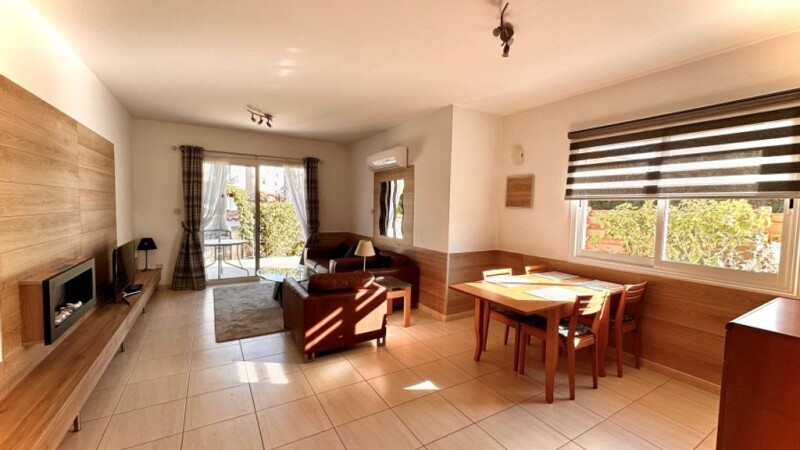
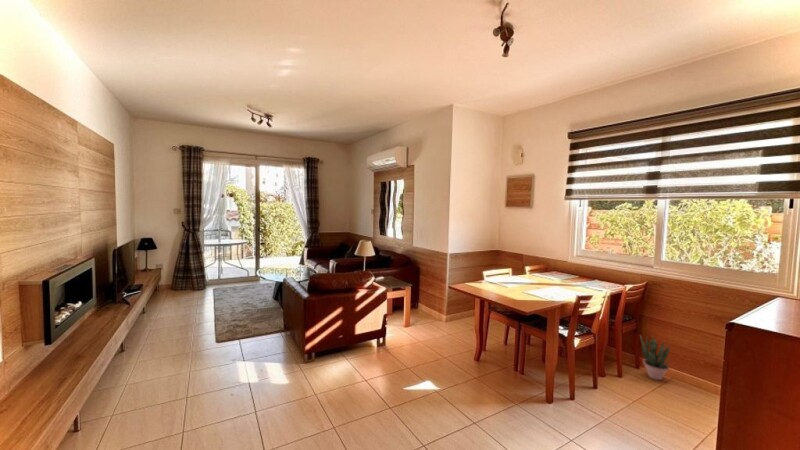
+ potted plant [639,334,671,381]
